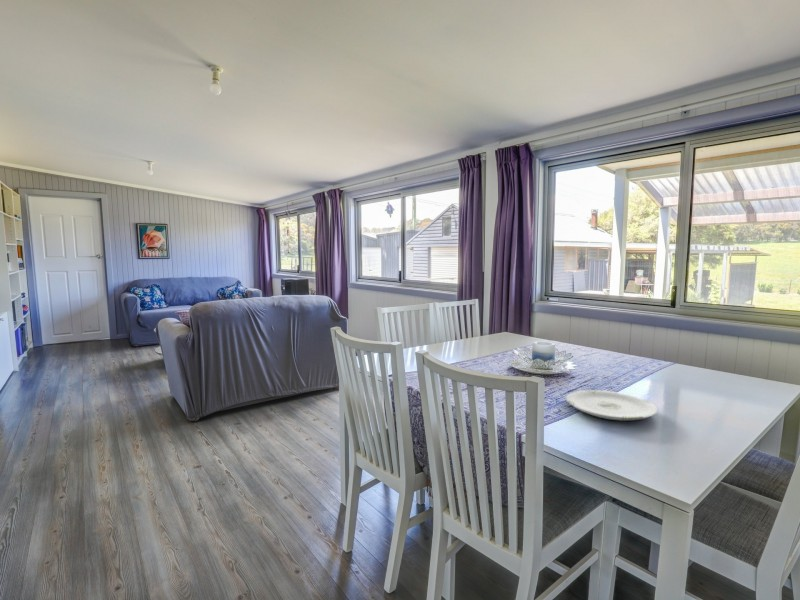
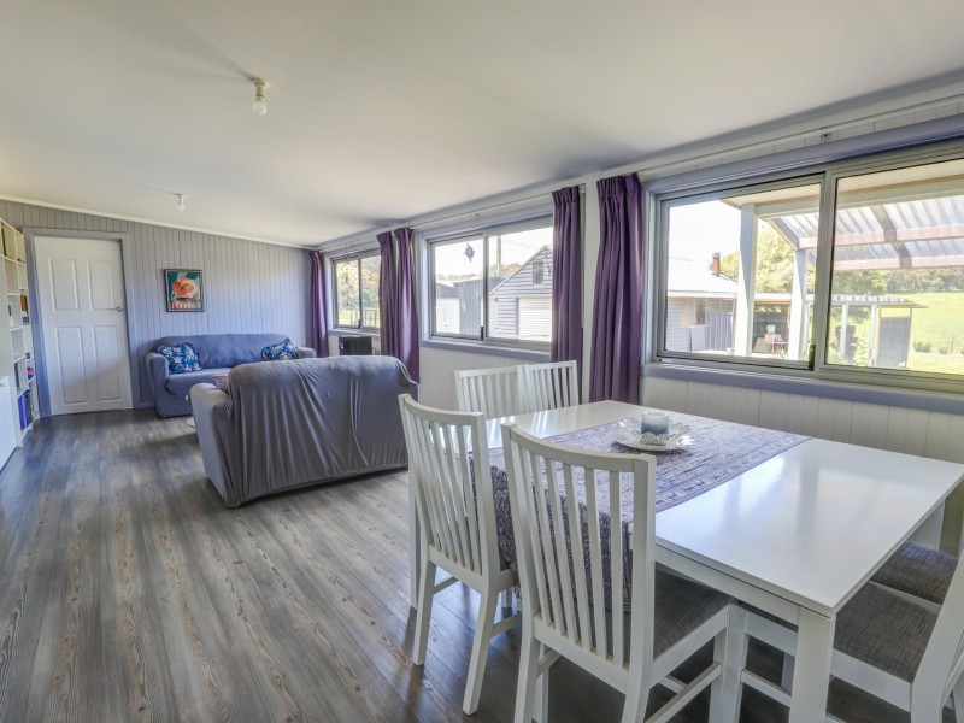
- plate [565,389,659,421]
